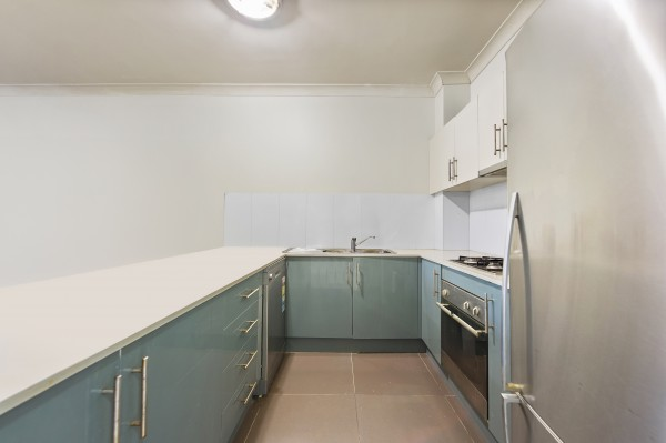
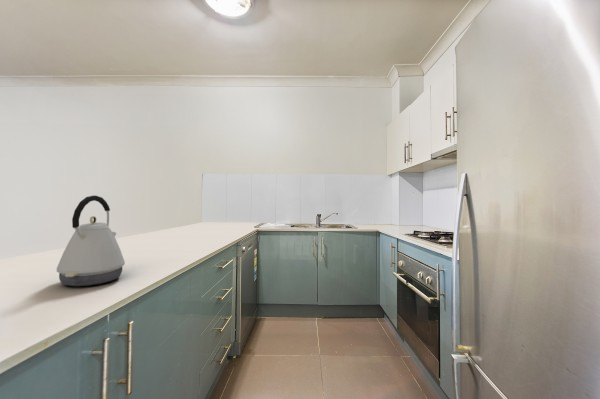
+ kettle [56,195,126,287]
